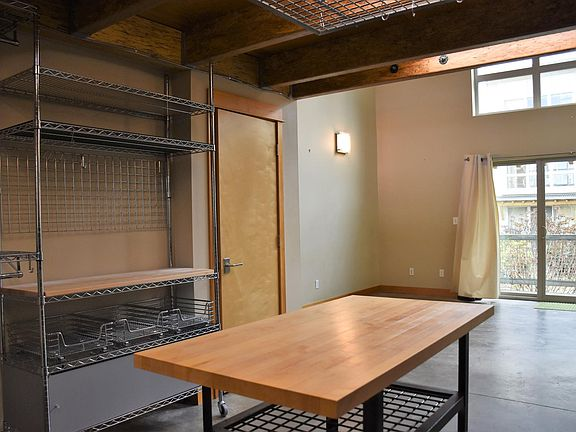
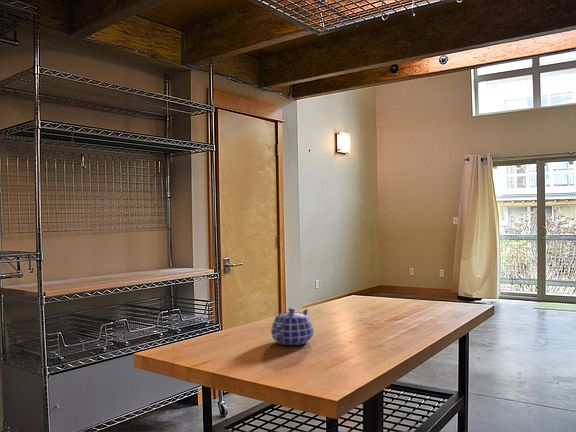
+ teapot [270,307,315,346]
